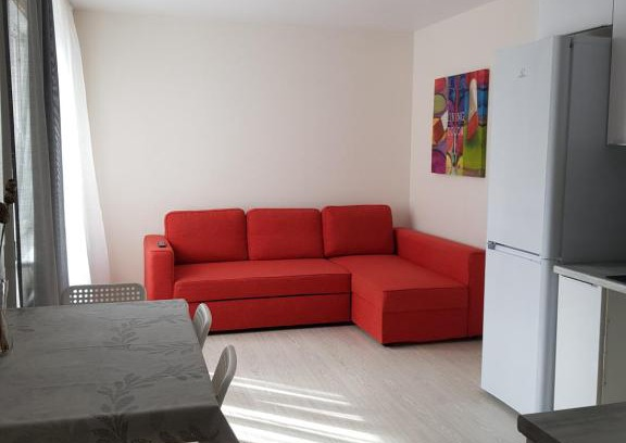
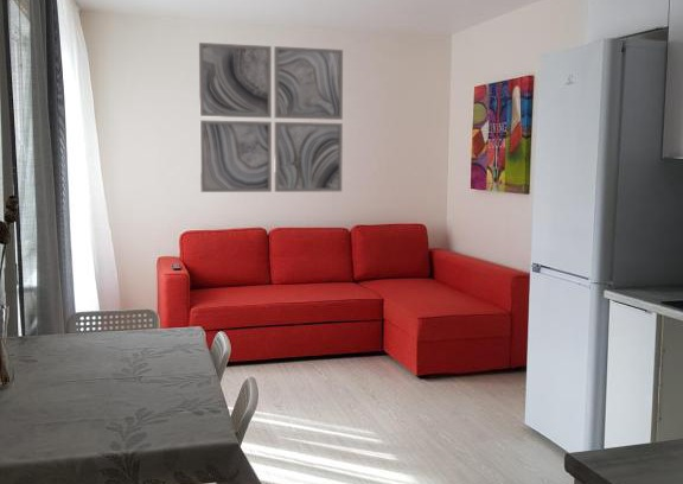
+ wall art [198,42,344,193]
